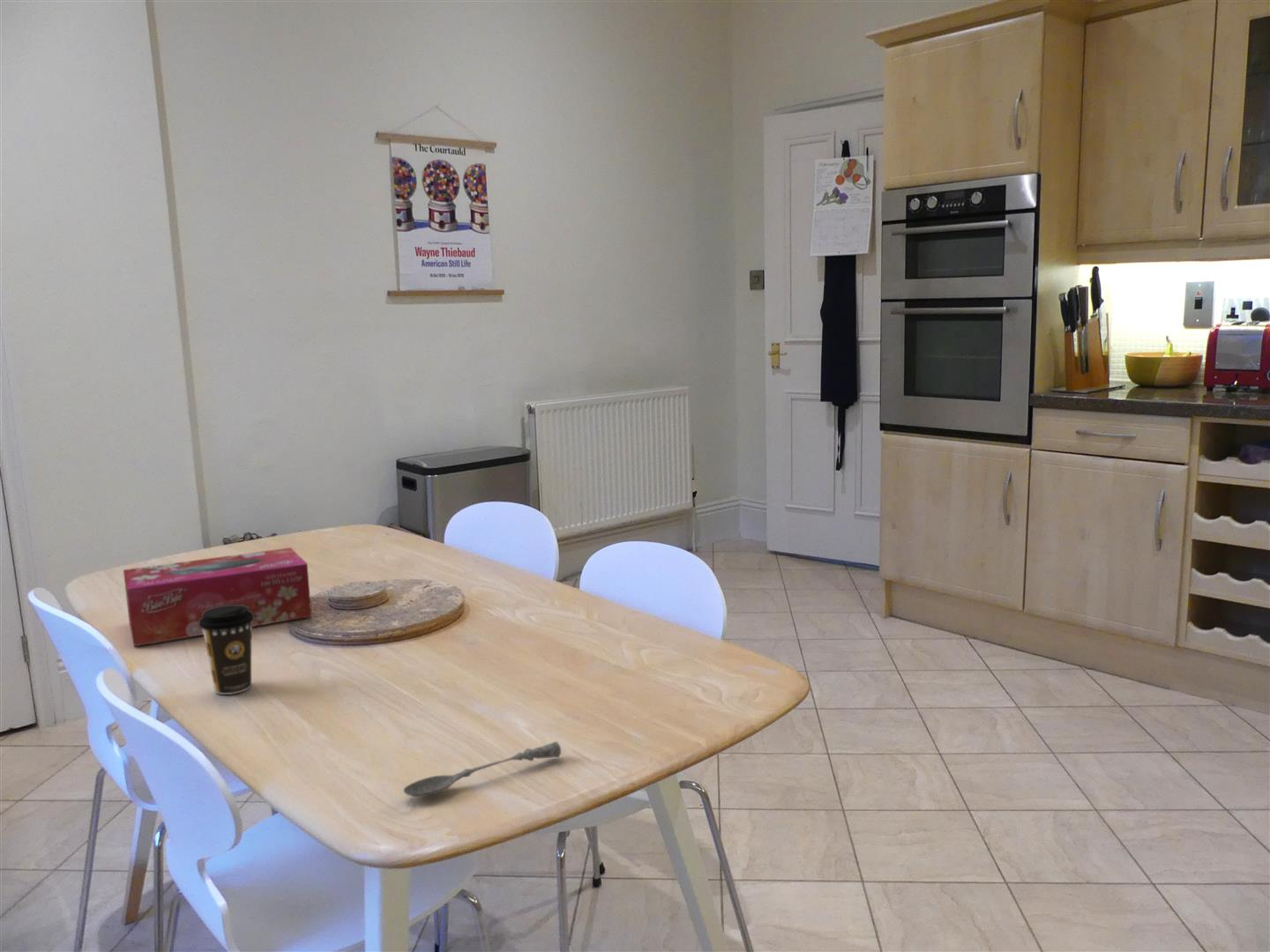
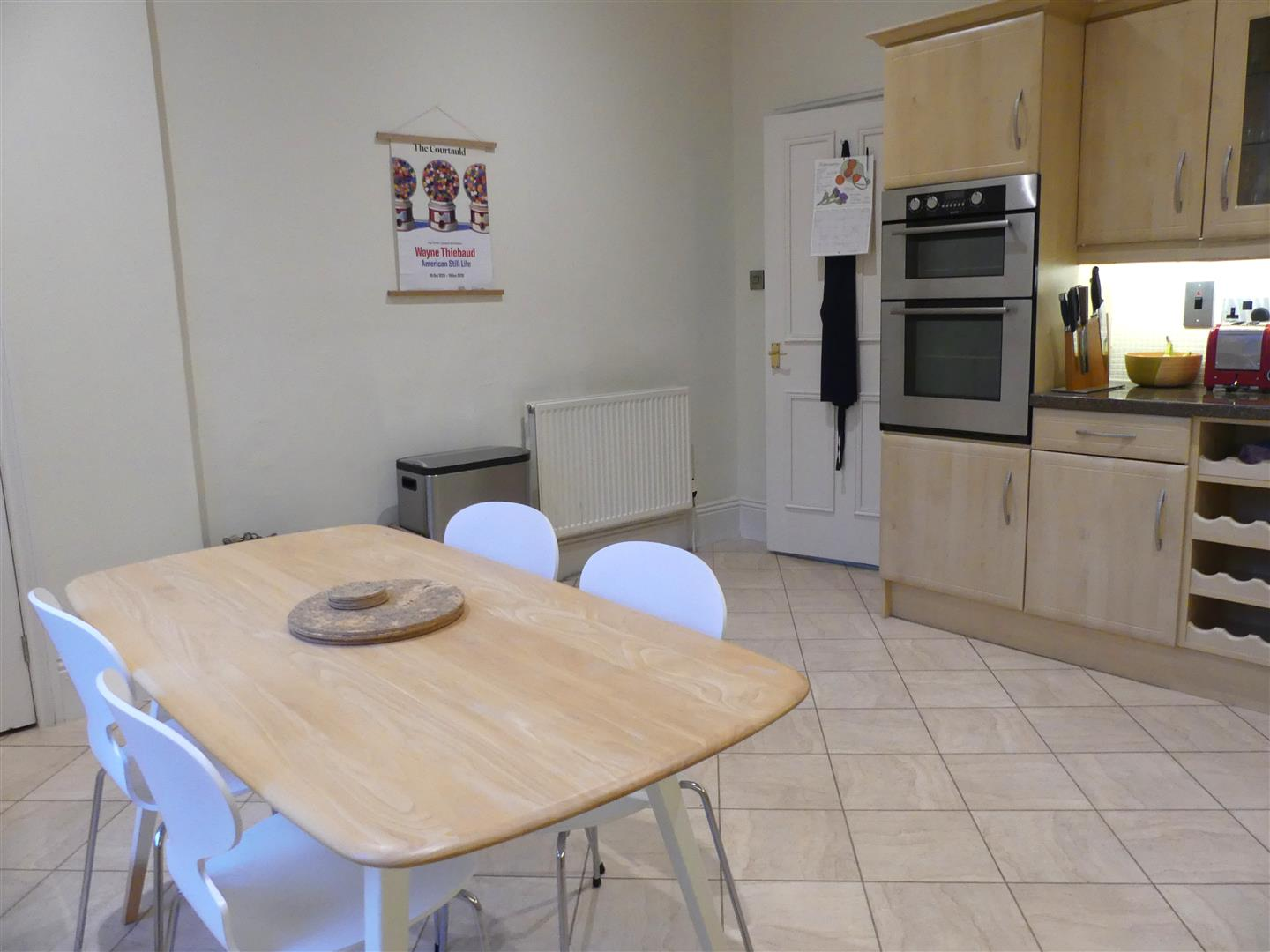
- tissue box [123,547,312,647]
- coffee cup [198,605,255,695]
- soupspoon [403,740,562,798]
